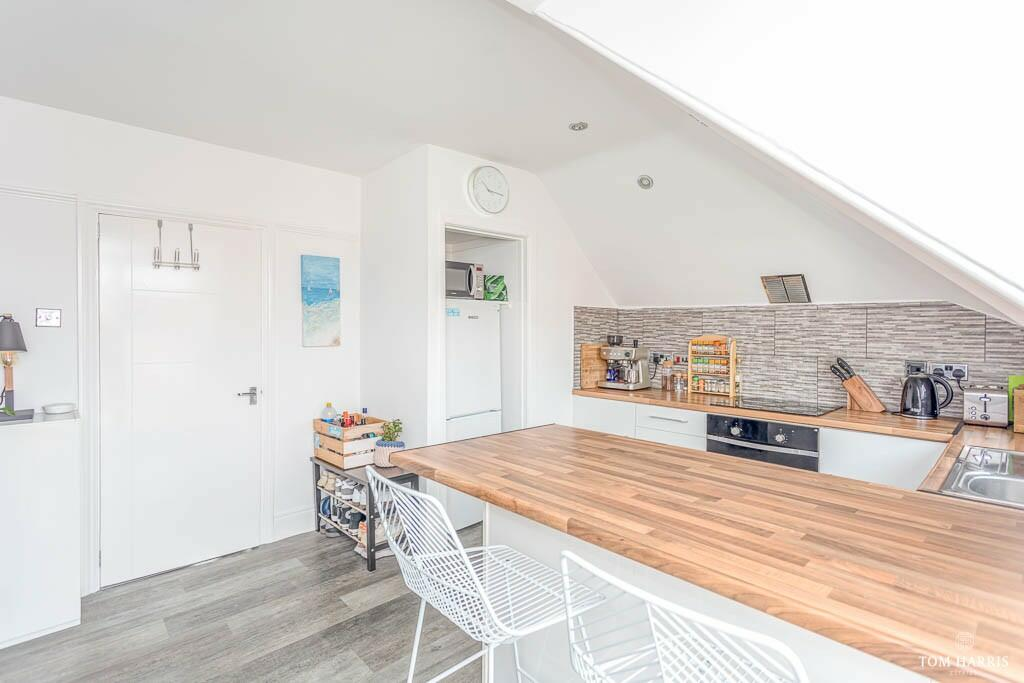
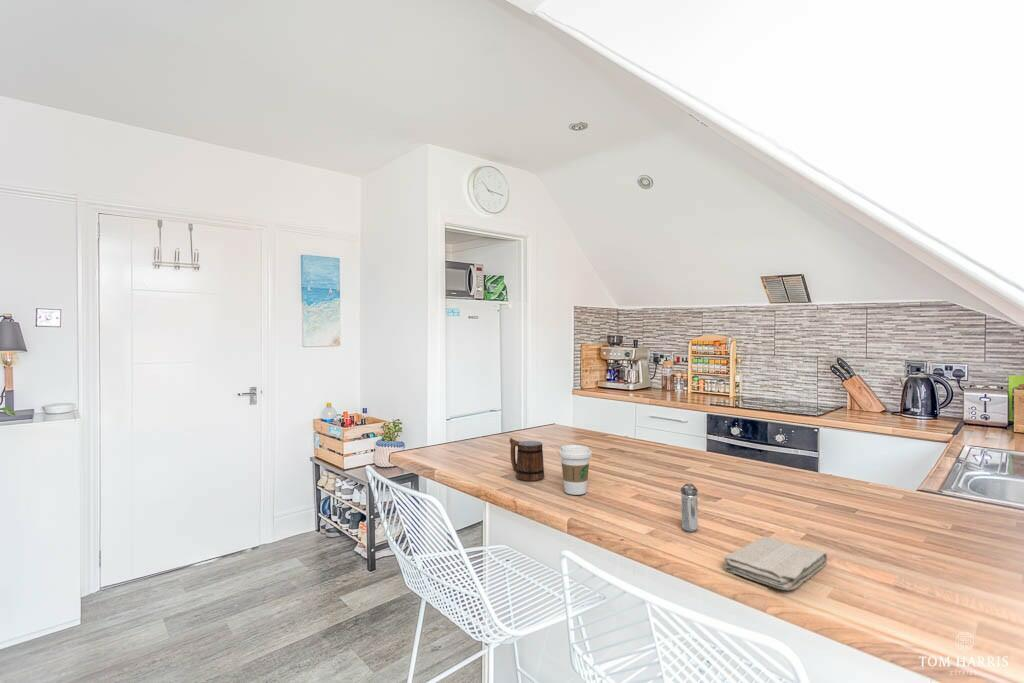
+ mug [509,437,545,482]
+ coffee cup [558,444,593,496]
+ washcloth [723,536,828,592]
+ shaker [680,482,699,533]
